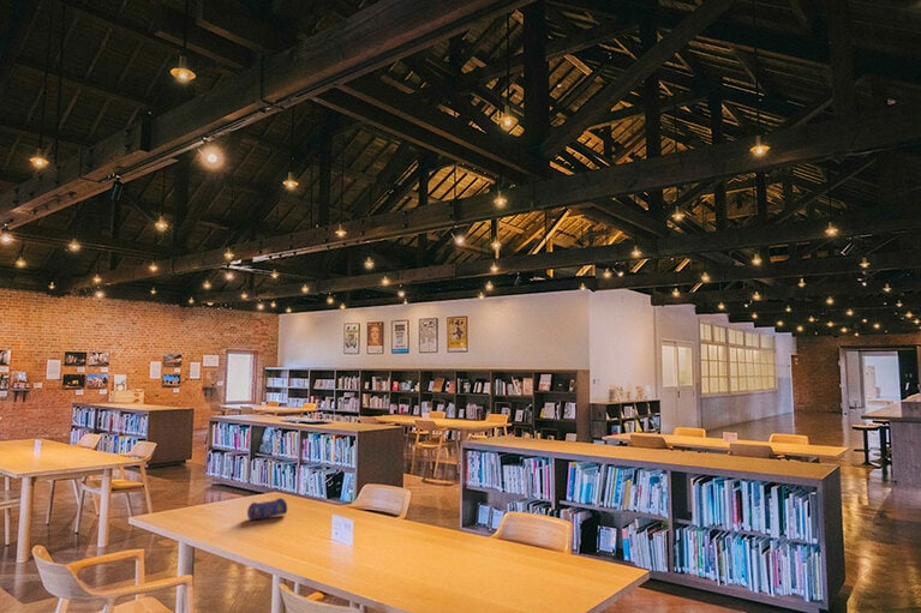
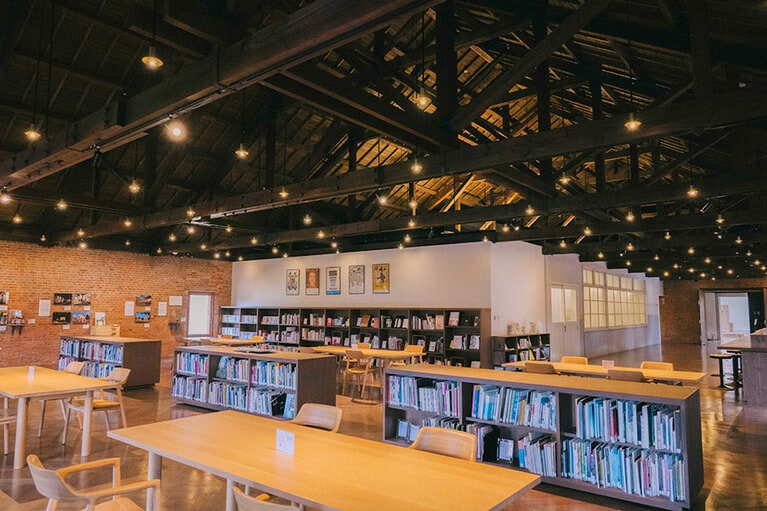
- pencil case [246,497,288,522]
